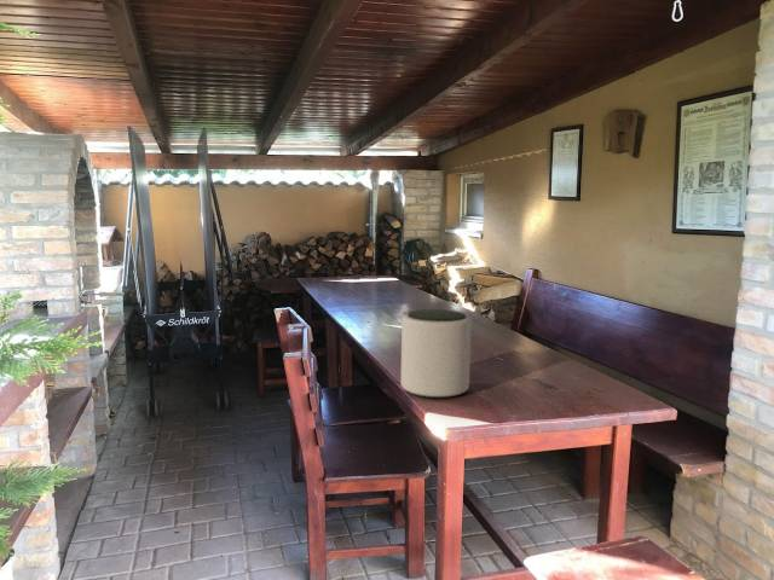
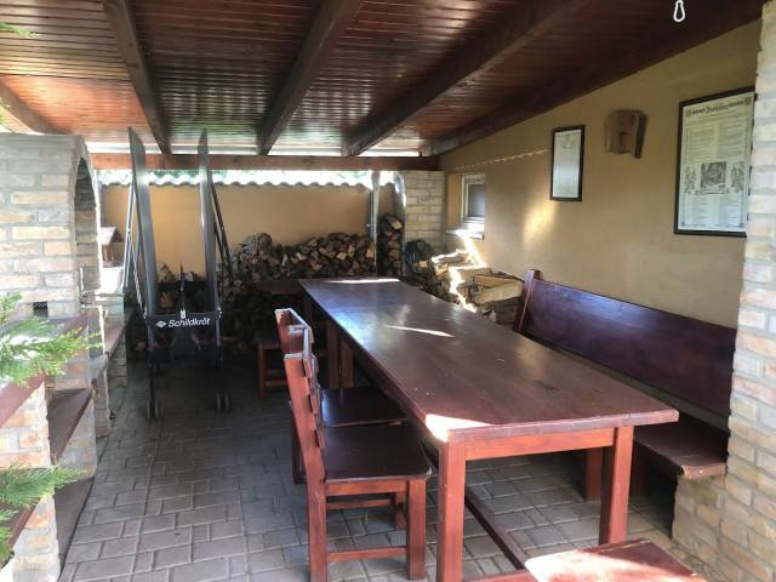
- plant pot [400,308,473,399]
